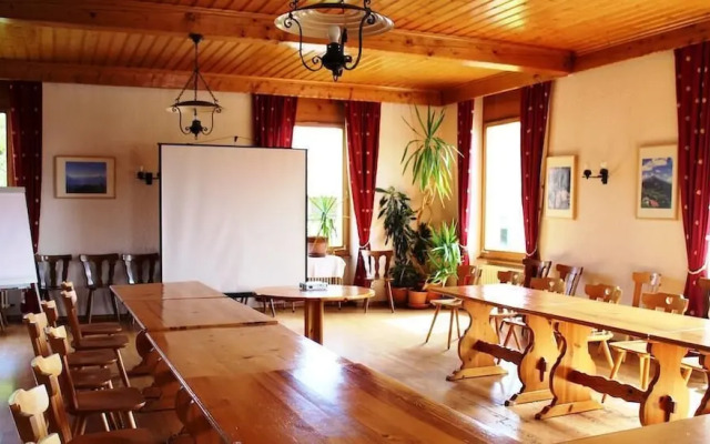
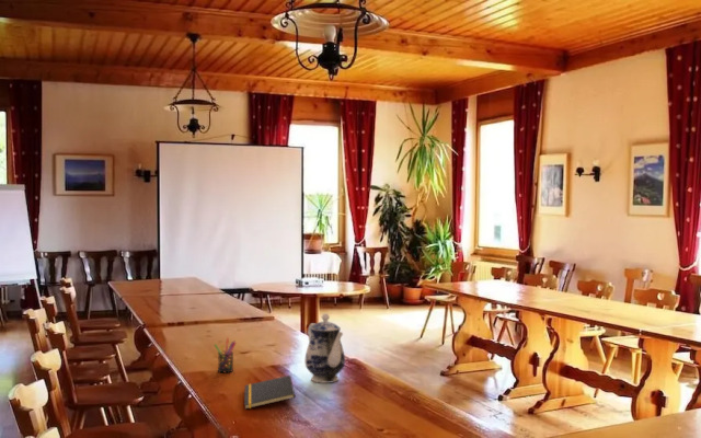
+ teapot [303,312,346,384]
+ pen holder [214,337,237,373]
+ notepad [243,374,296,411]
